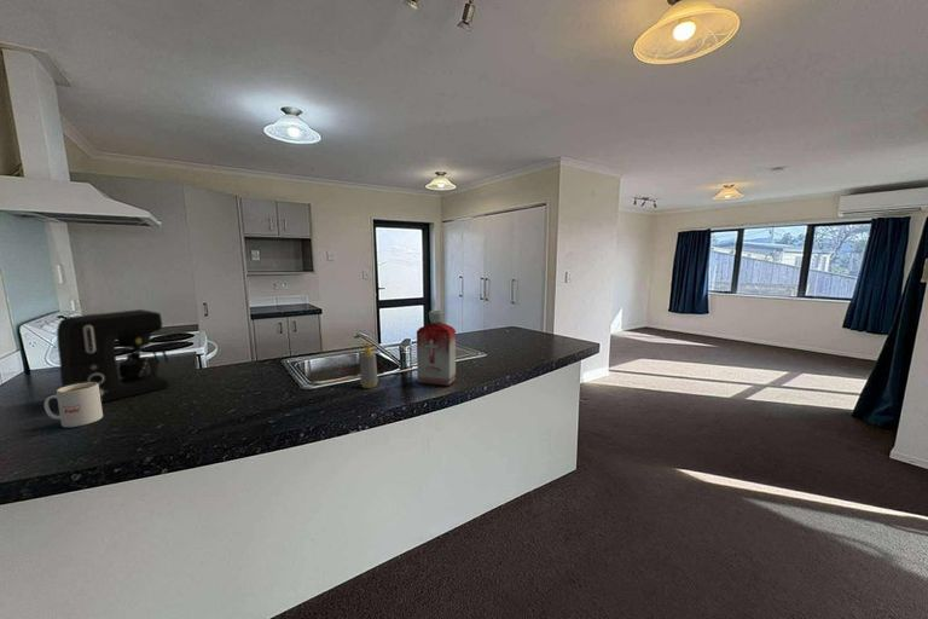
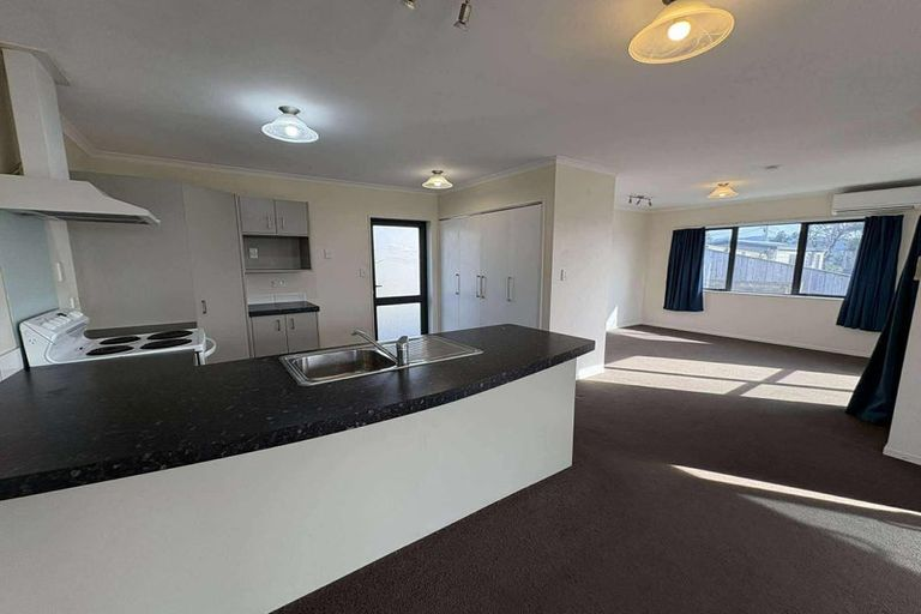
- mug [44,382,104,428]
- coffee maker [56,308,170,404]
- soap bottle [358,341,379,389]
- bottle [416,310,457,387]
